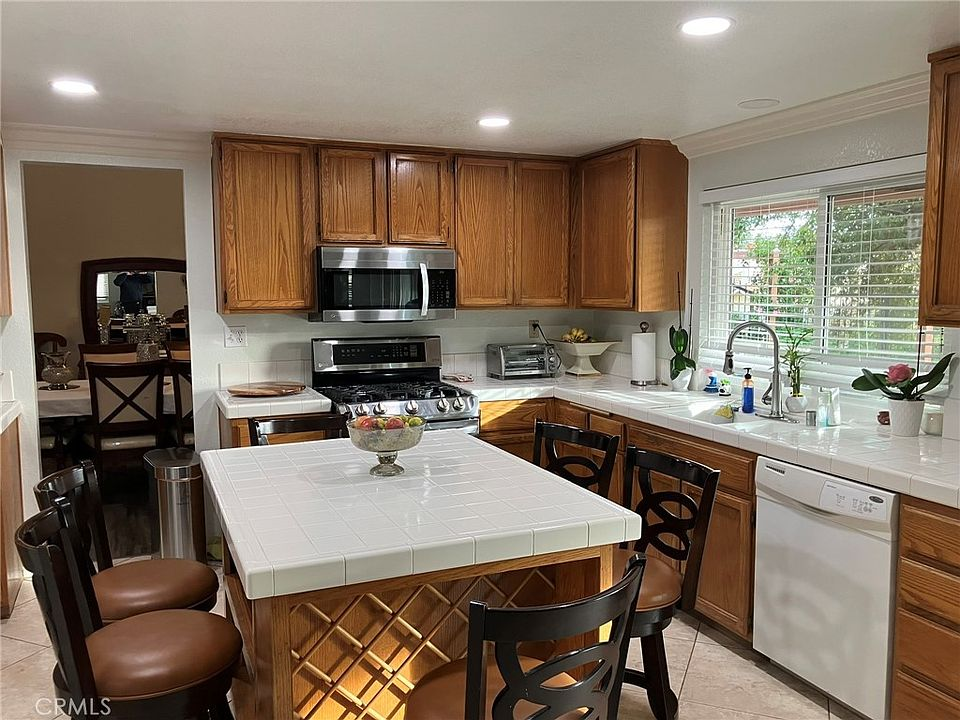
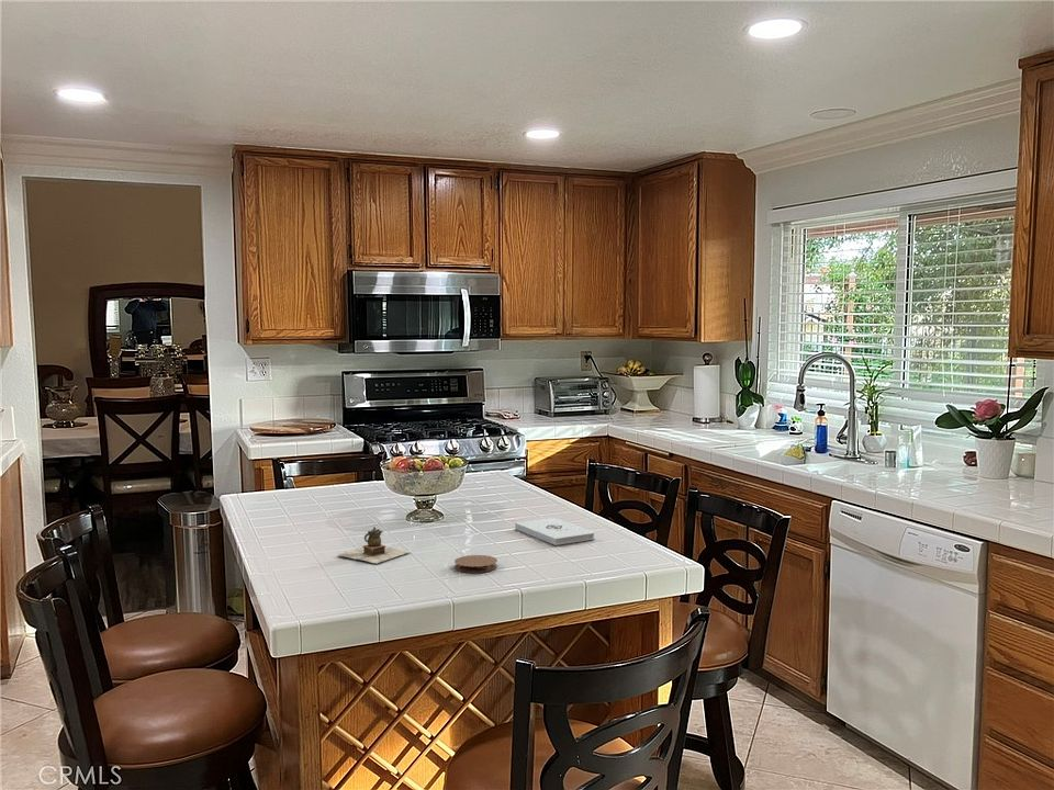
+ notepad [514,517,596,546]
+ teapot [337,526,412,564]
+ coaster [453,554,498,574]
